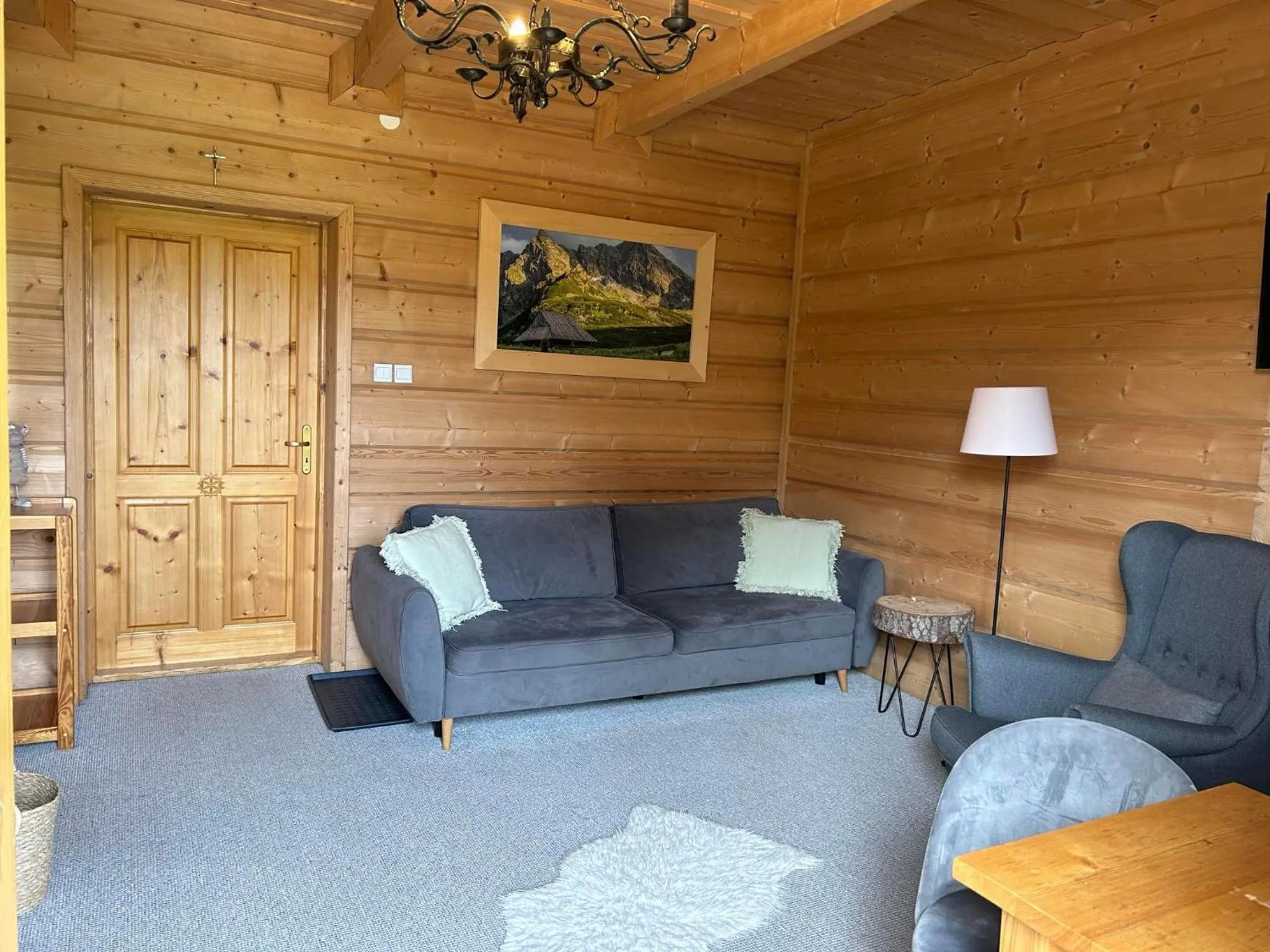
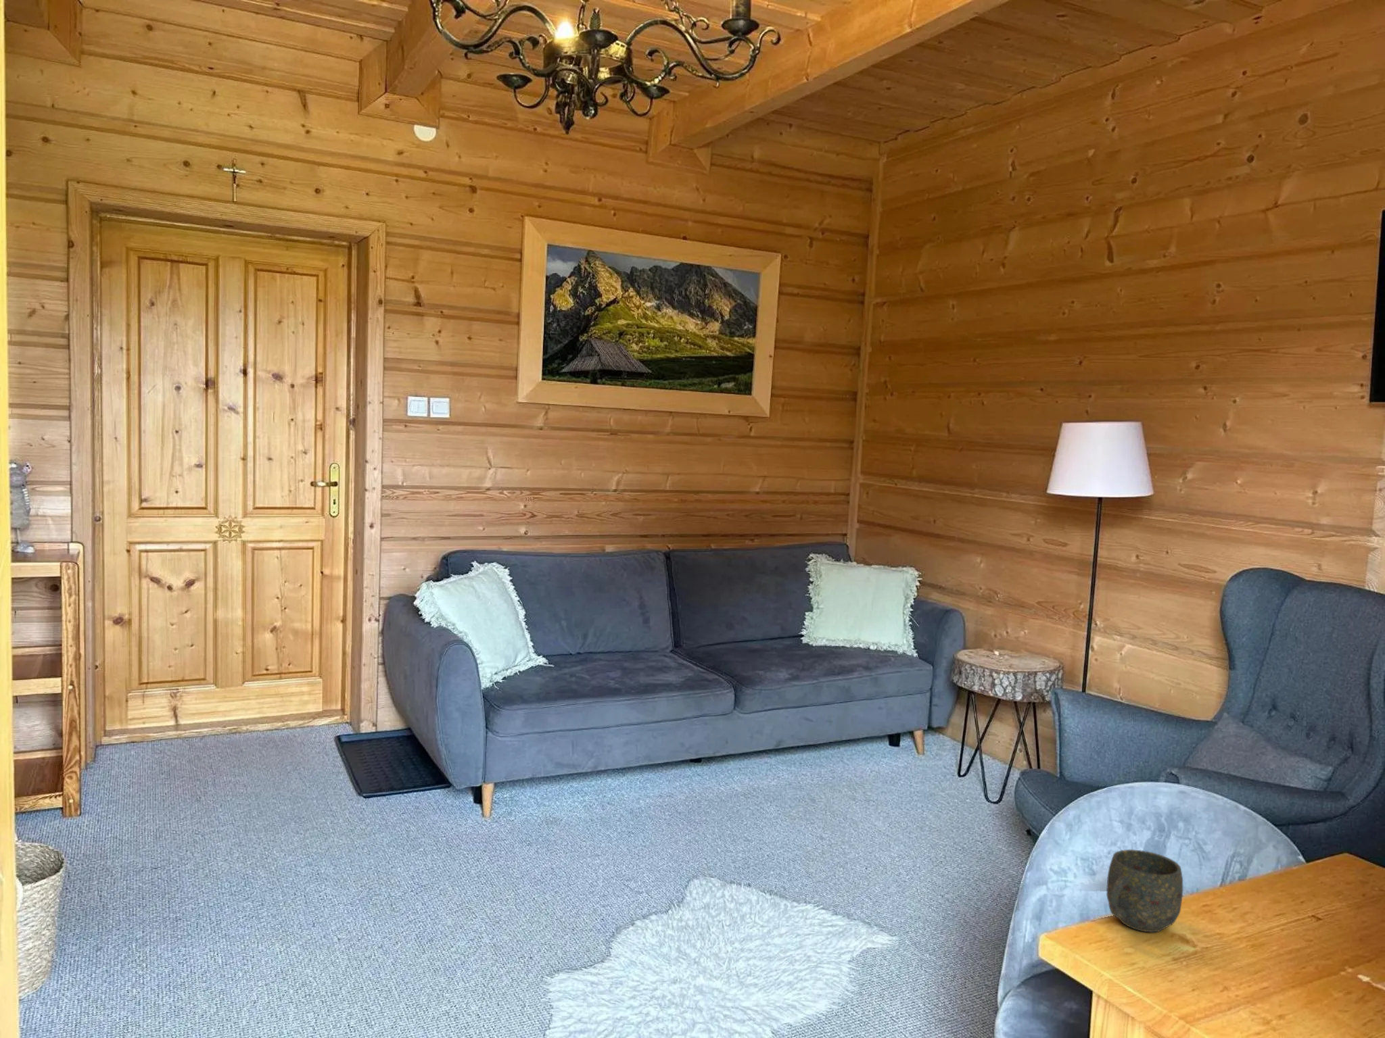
+ mug [1106,848,1183,932]
